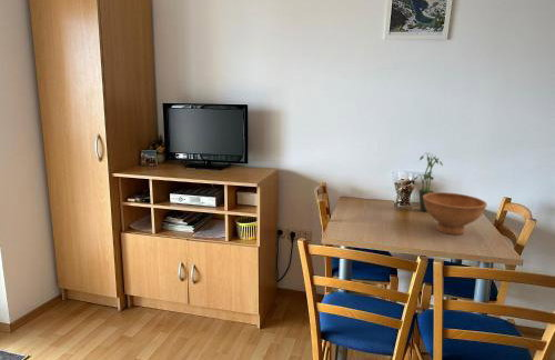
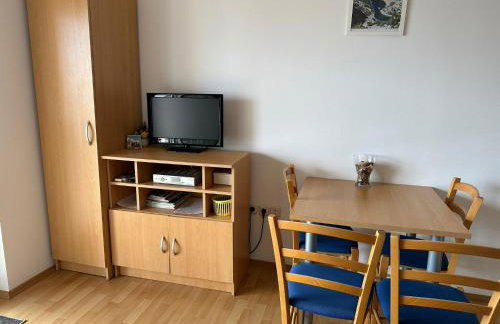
- bowl [423,191,488,236]
- potted plant [412,152,444,213]
